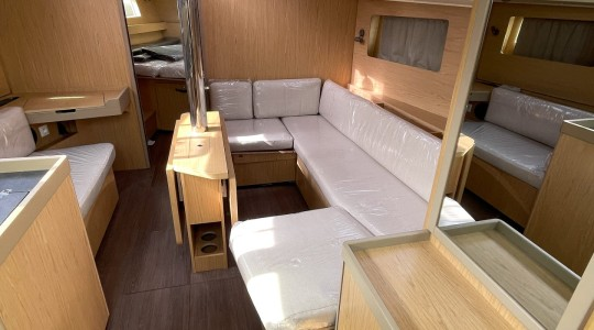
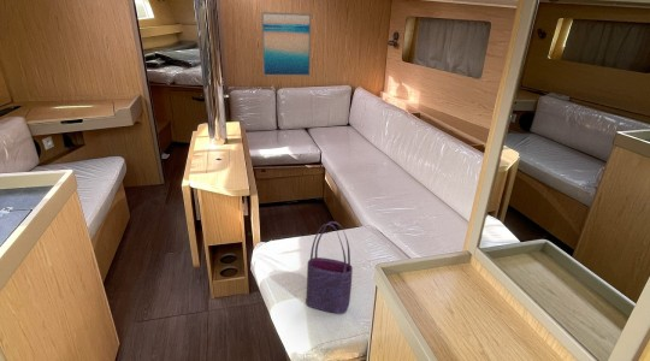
+ tote bag [305,220,354,315]
+ wall art [260,11,312,77]
